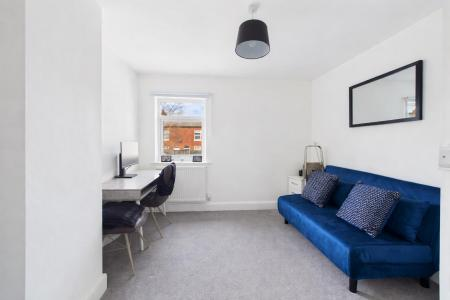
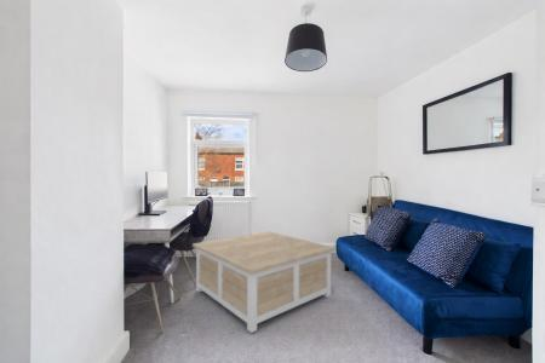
+ coffee table [191,230,337,334]
